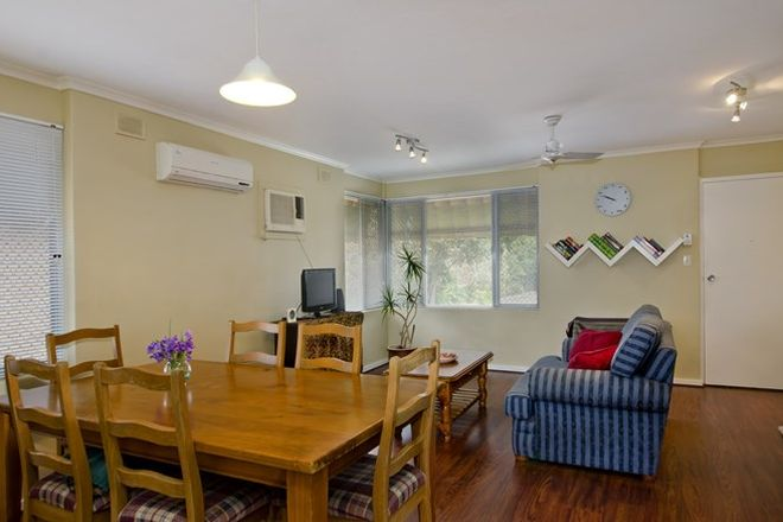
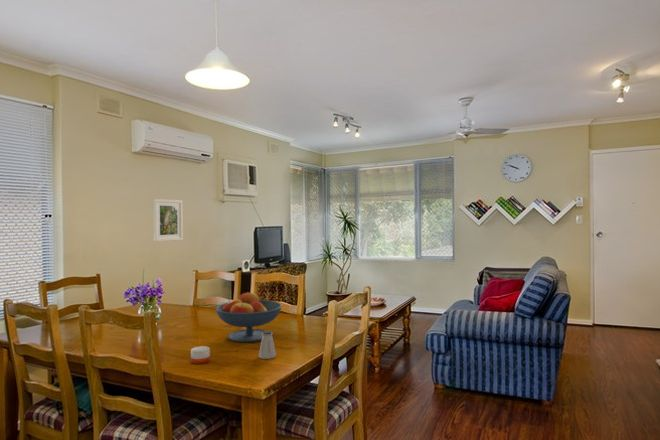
+ fruit bowl [214,292,283,343]
+ candle [190,345,211,365]
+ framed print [152,198,184,243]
+ saltshaker [258,330,277,360]
